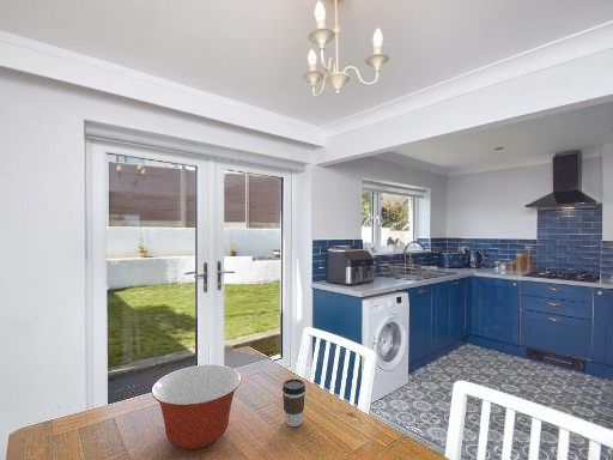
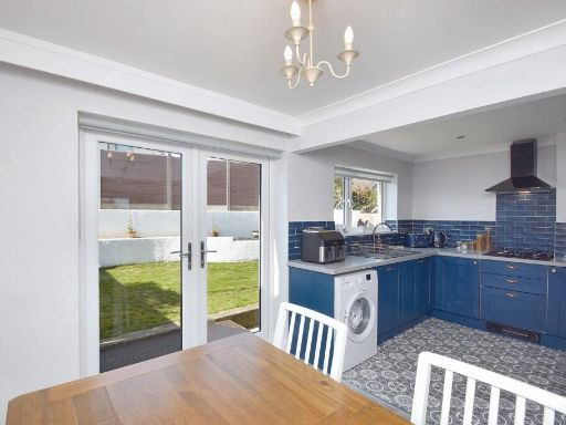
- mixing bowl [151,364,242,450]
- coffee cup [281,377,306,428]
